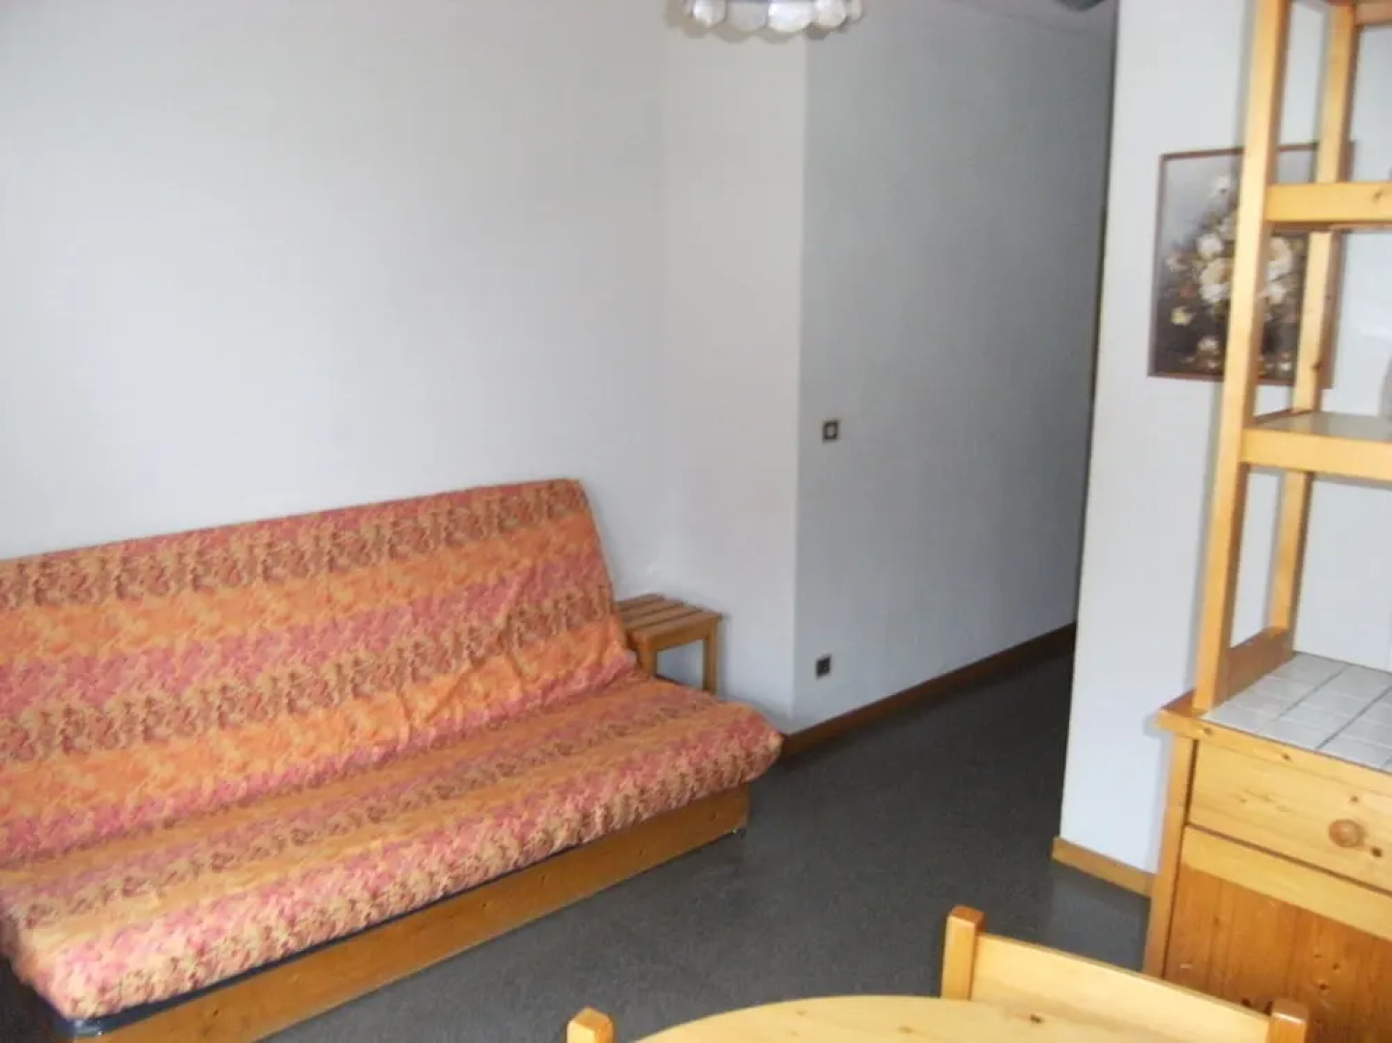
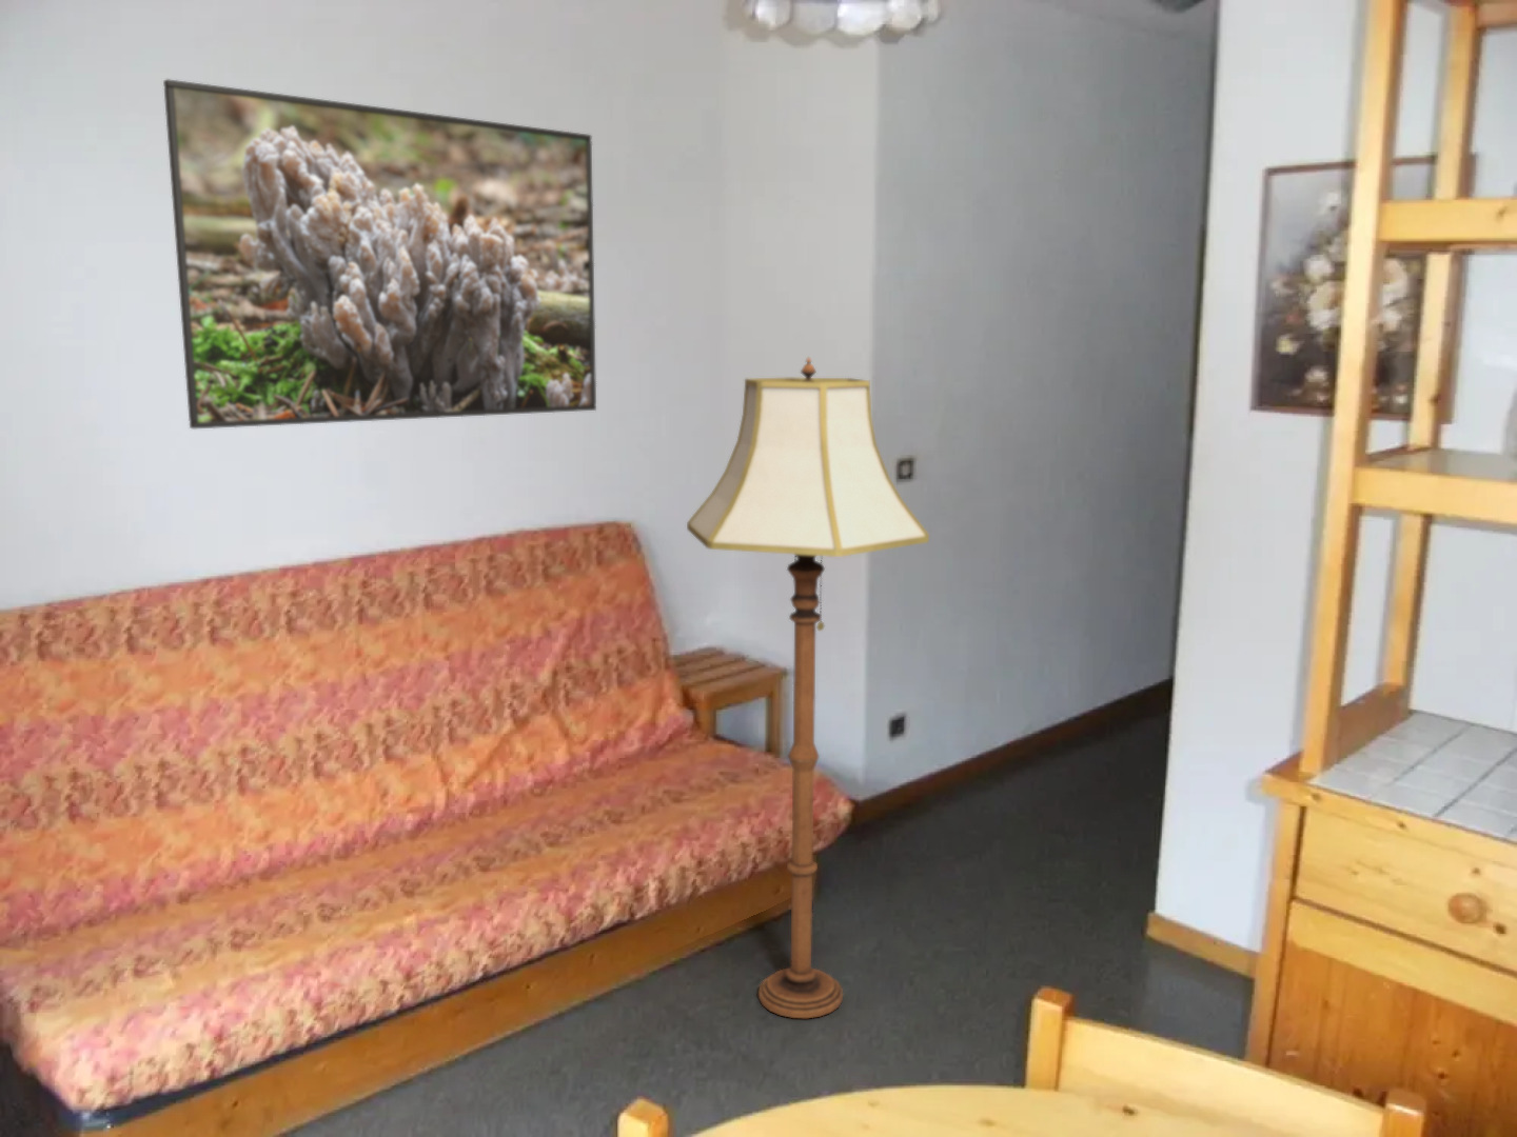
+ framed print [162,78,597,430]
+ floor lamp [686,356,931,1019]
